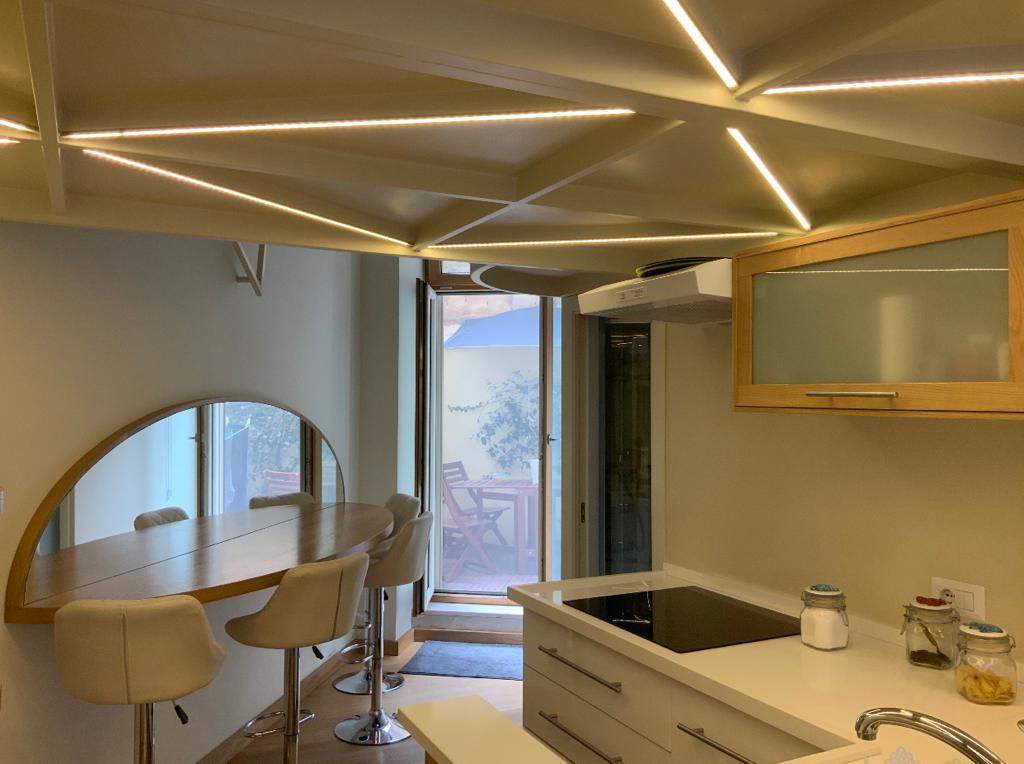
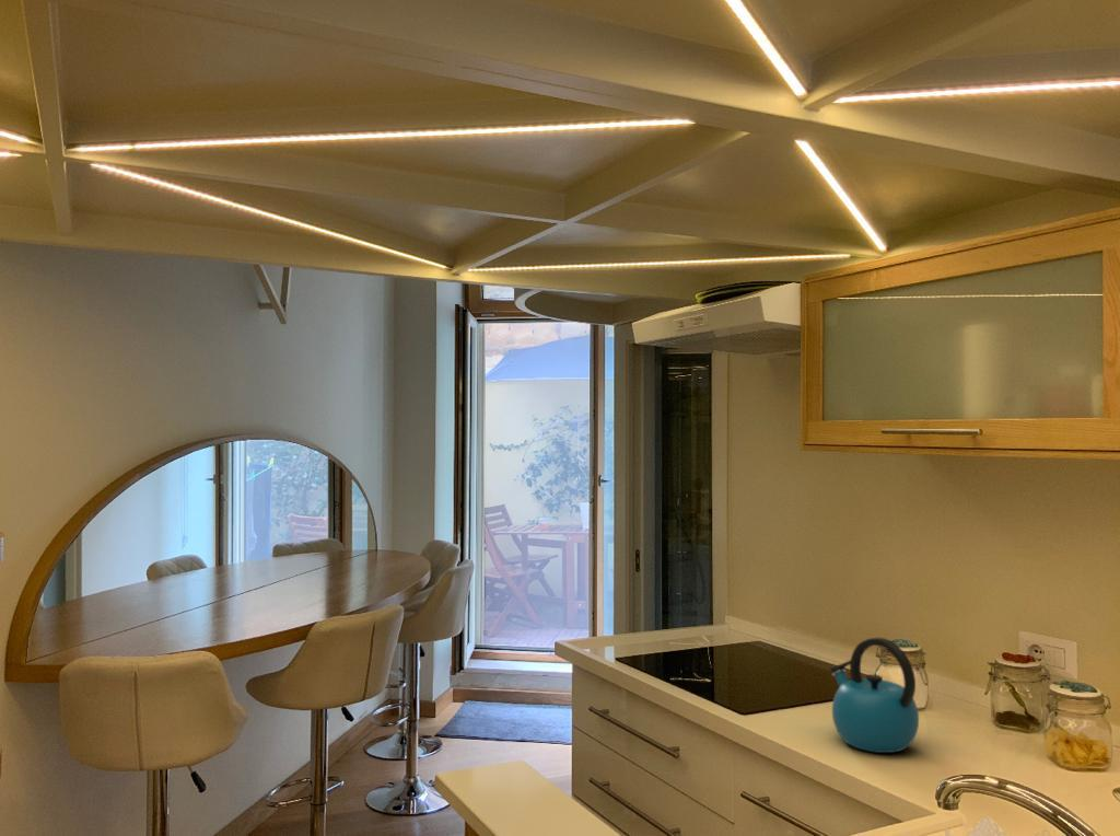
+ kettle [829,637,920,754]
